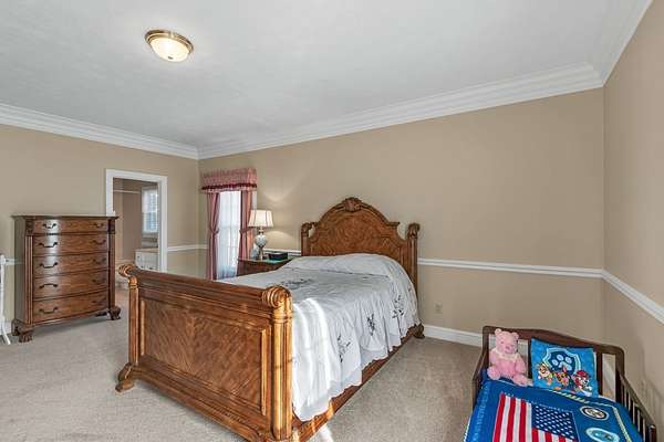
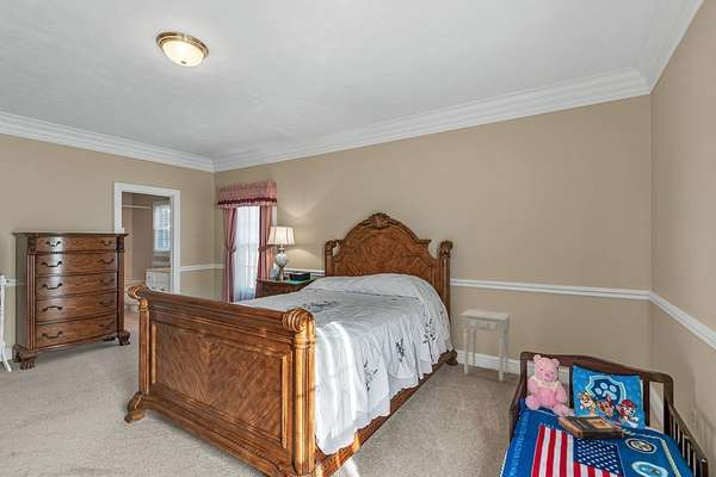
+ book [557,414,625,441]
+ nightstand [459,308,513,383]
